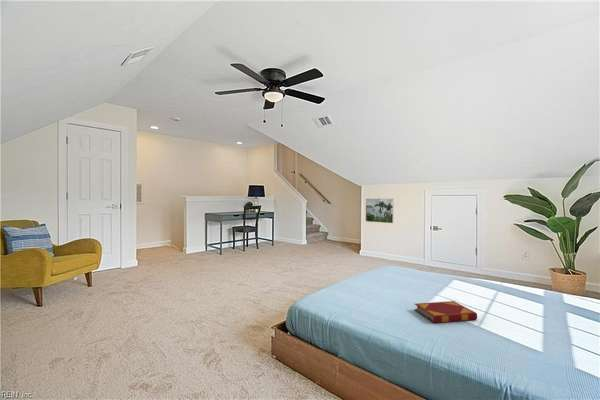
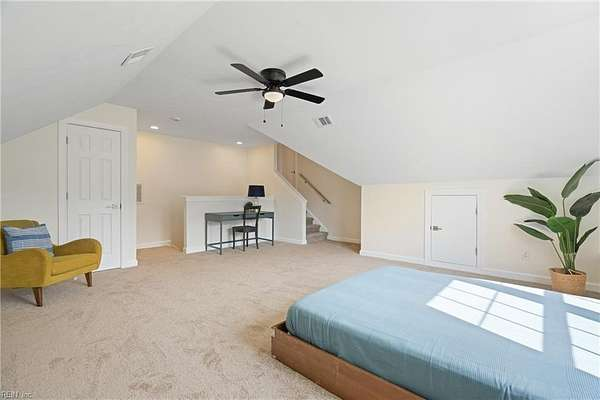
- hardback book [414,300,478,324]
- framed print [365,198,395,224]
